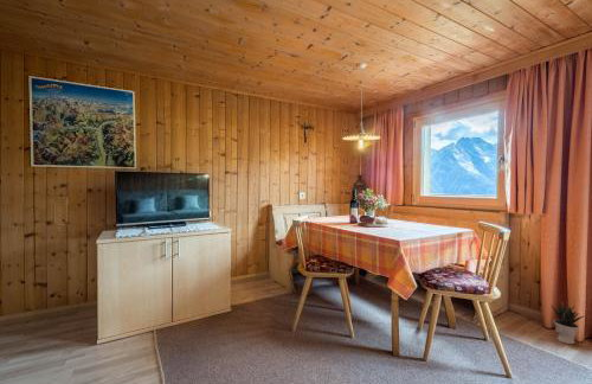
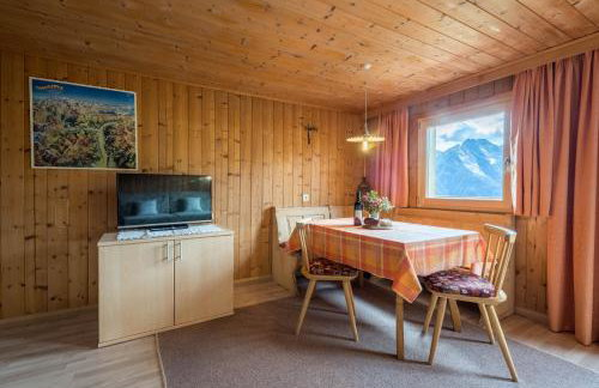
- potted plant [551,301,586,345]
